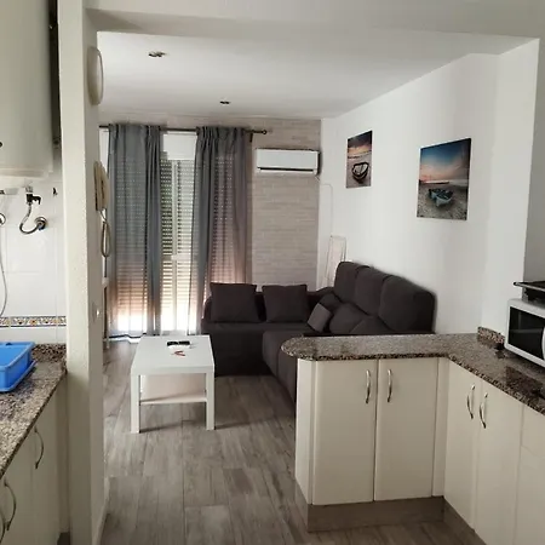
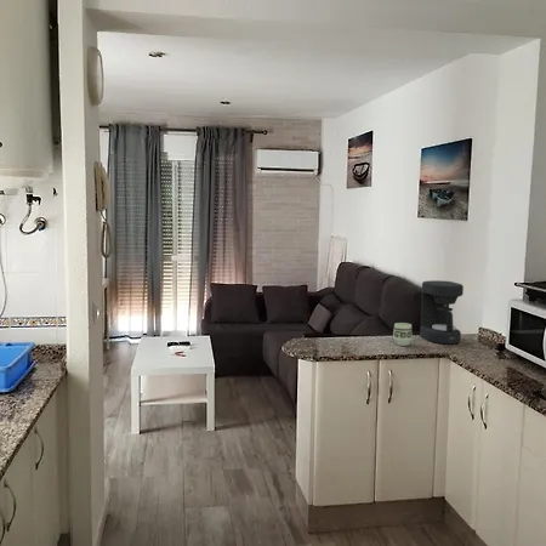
+ cup [392,322,414,347]
+ coffee maker [419,279,465,346]
